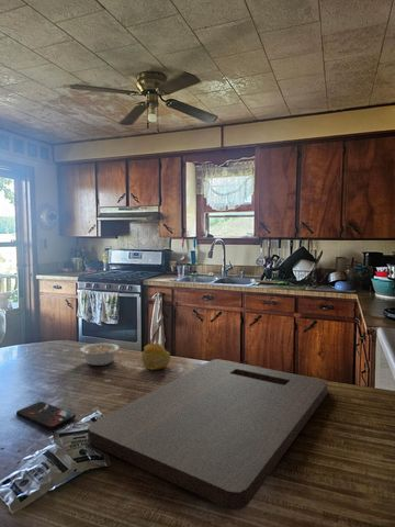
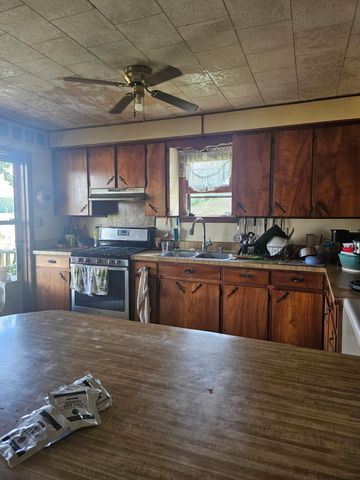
- legume [79,343,120,367]
- cutting board [87,358,328,512]
- fruit [140,343,171,371]
- smartphone [15,401,77,430]
